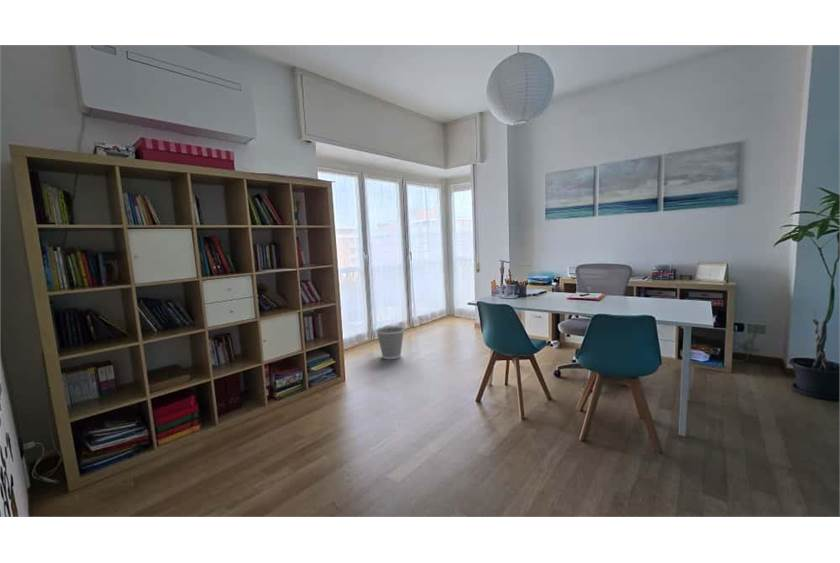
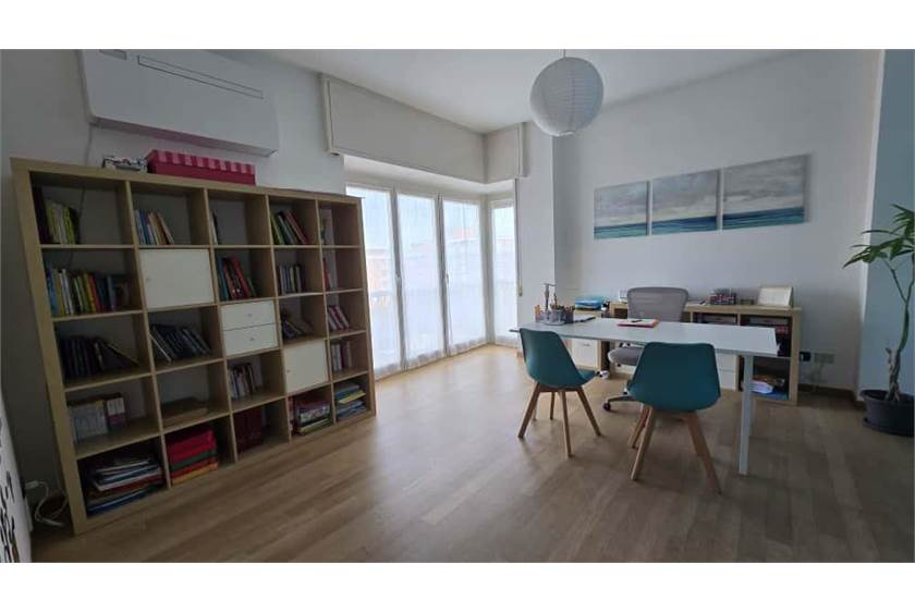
- wastebasket [375,325,405,360]
